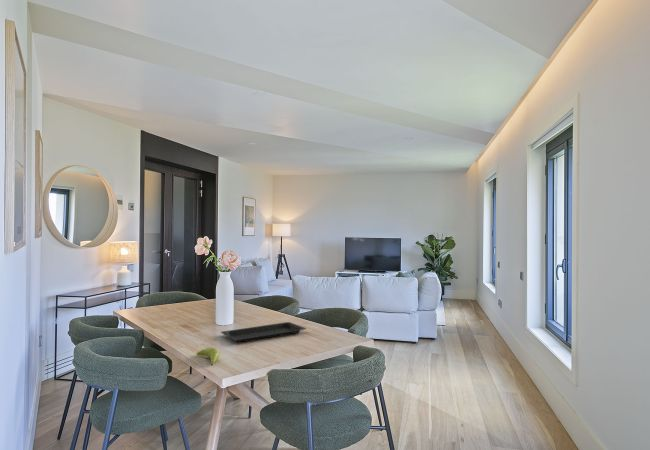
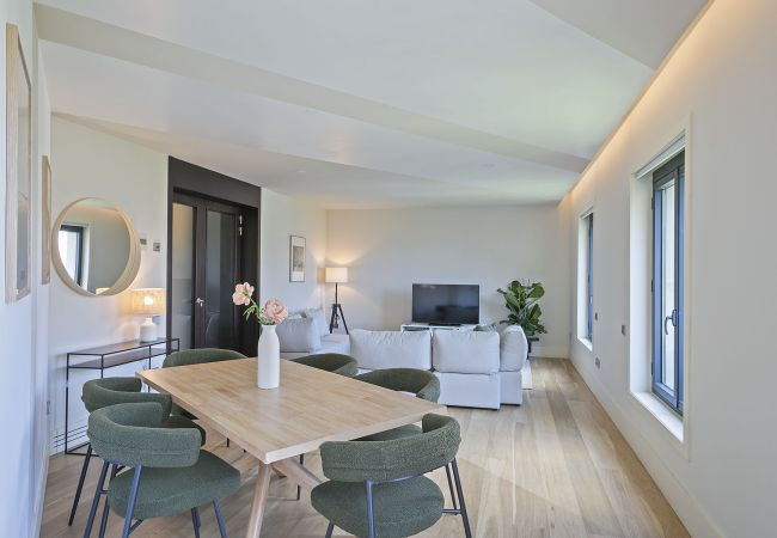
- banana [195,346,220,367]
- serving tray [220,321,308,343]
